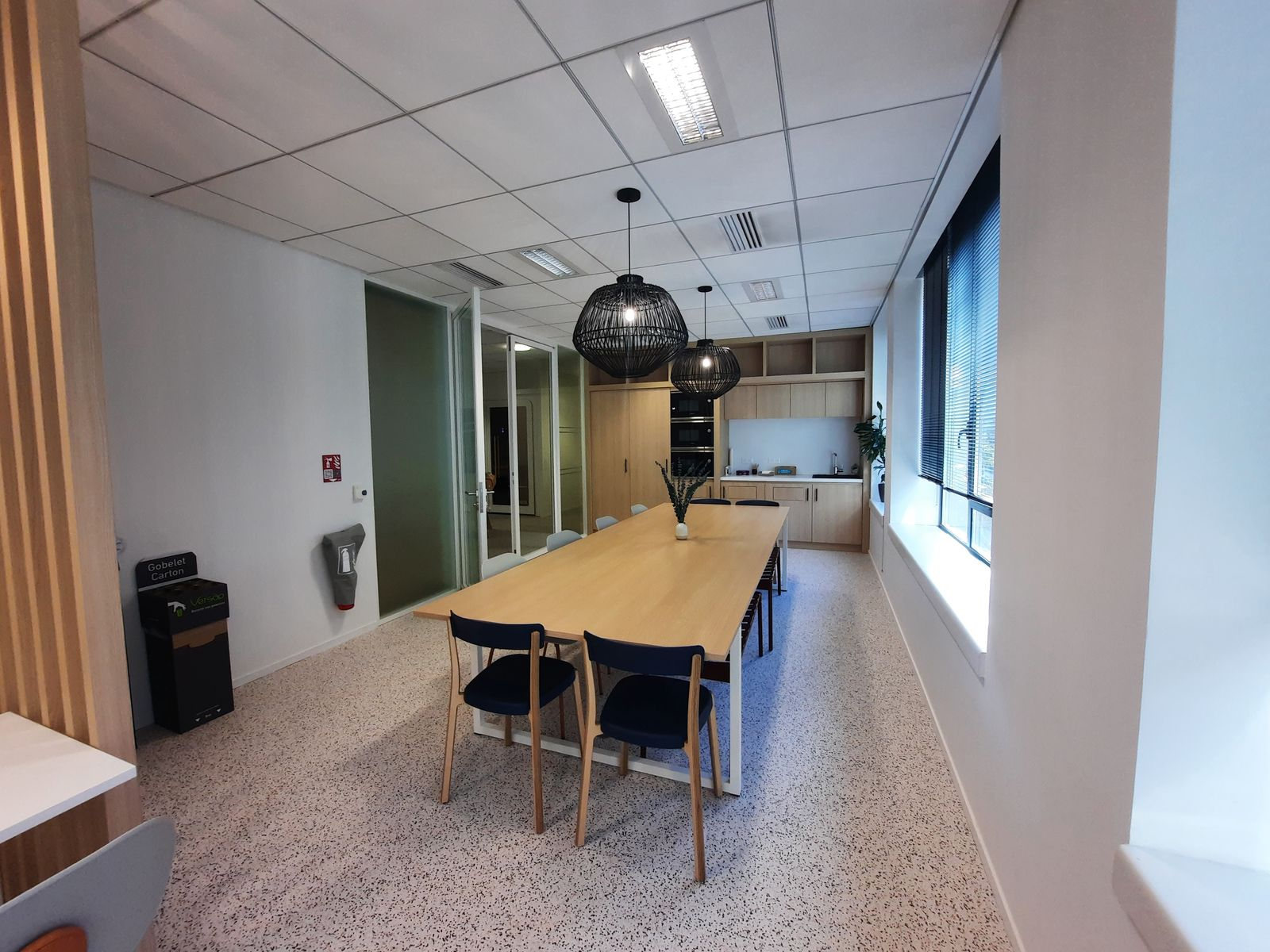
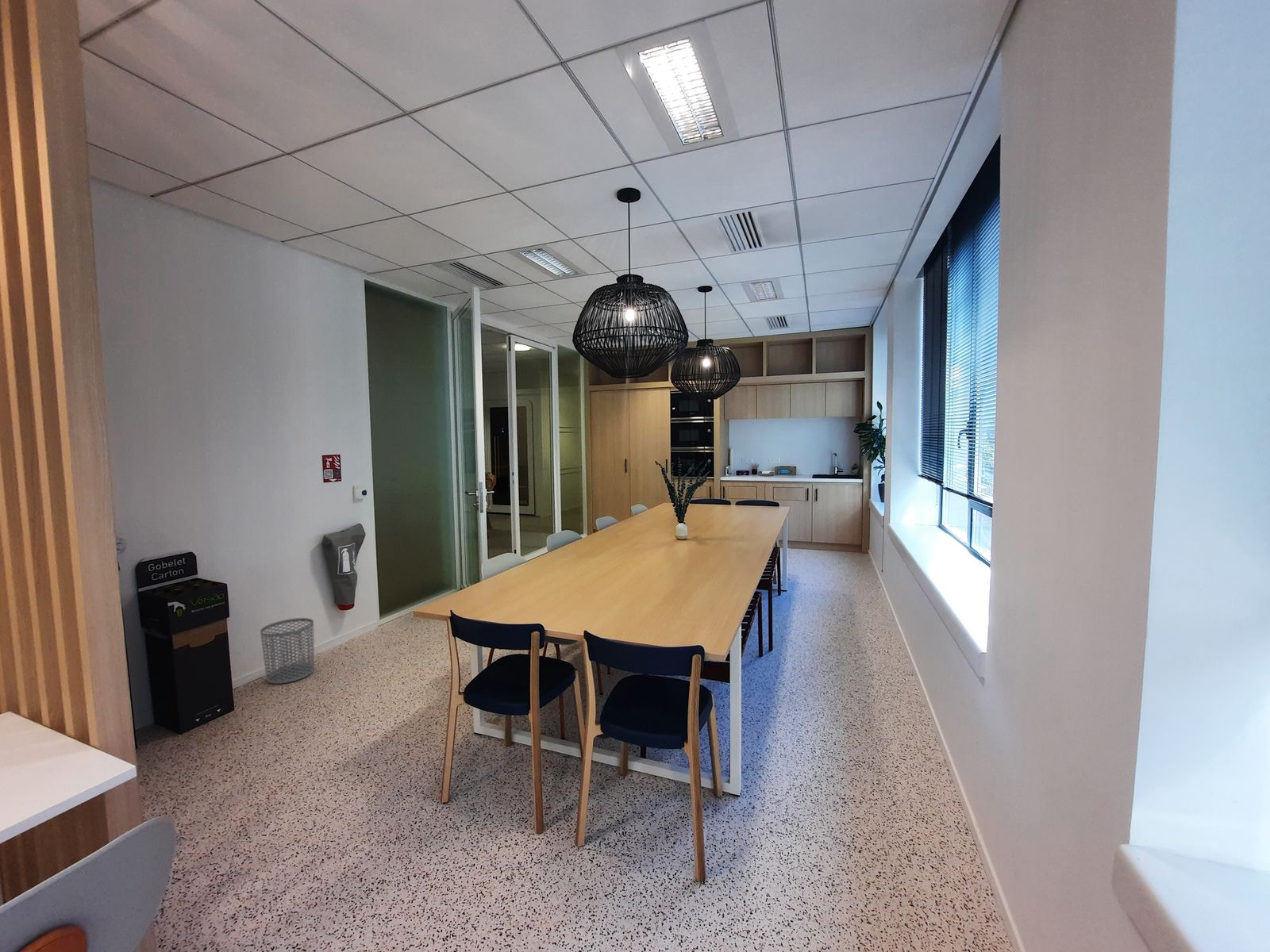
+ waste bin [260,617,315,685]
